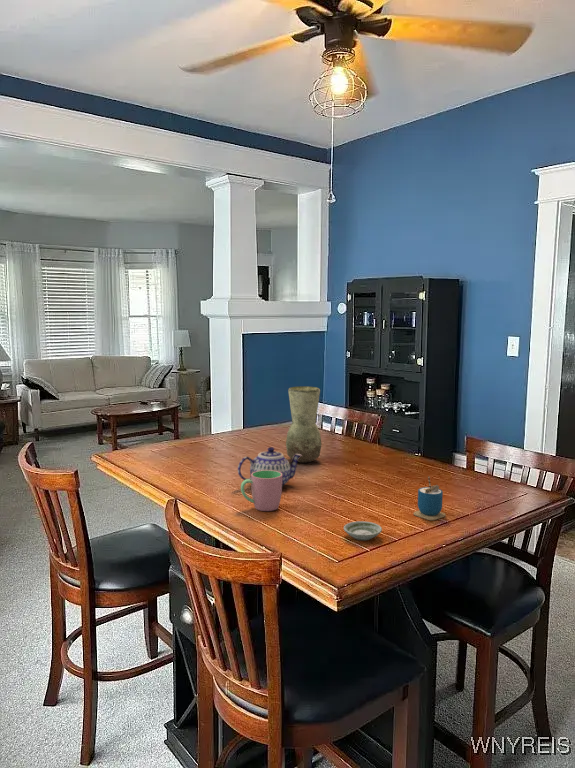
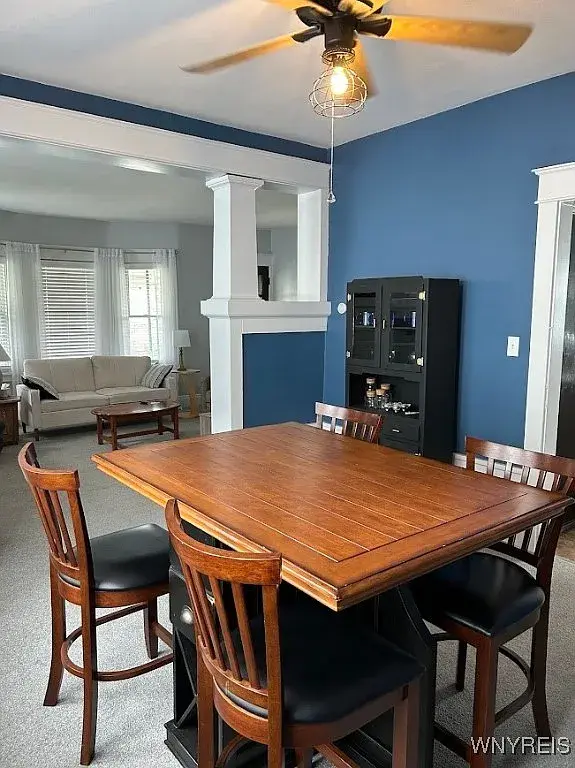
- teapot [237,446,302,488]
- cup [240,470,283,512]
- cup [413,475,447,521]
- saucer [343,520,383,541]
- vase [285,385,322,464]
